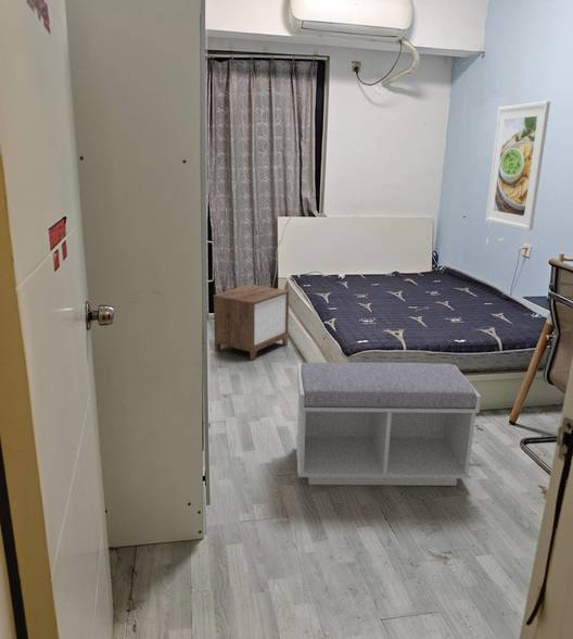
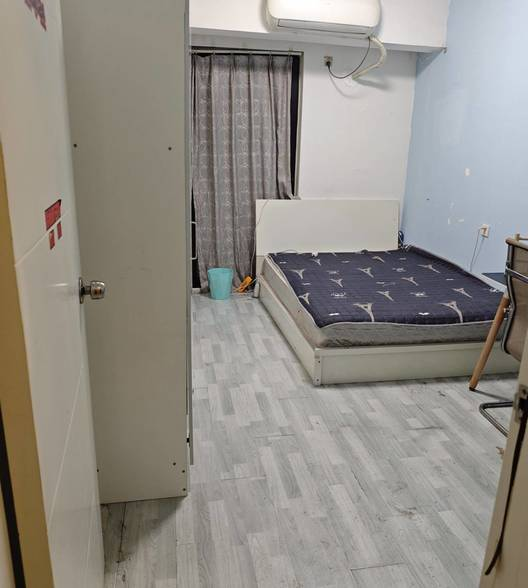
- nightstand [213,284,290,362]
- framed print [484,100,551,231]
- bench [294,362,482,487]
